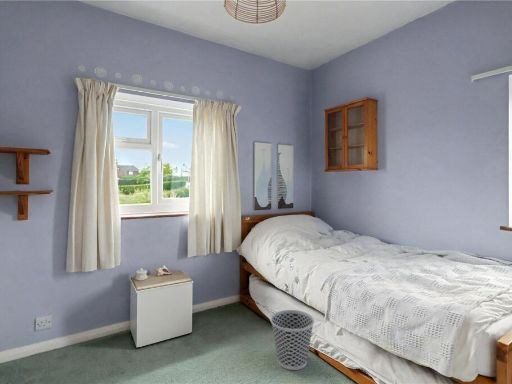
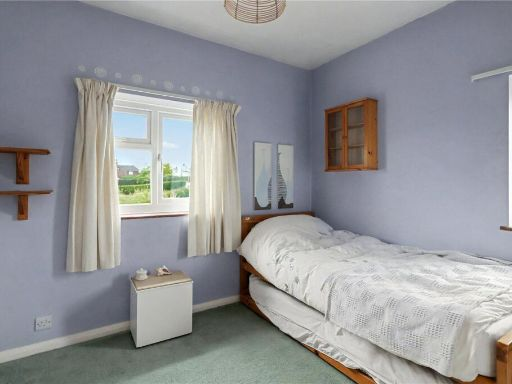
- wastebasket [269,309,315,371]
